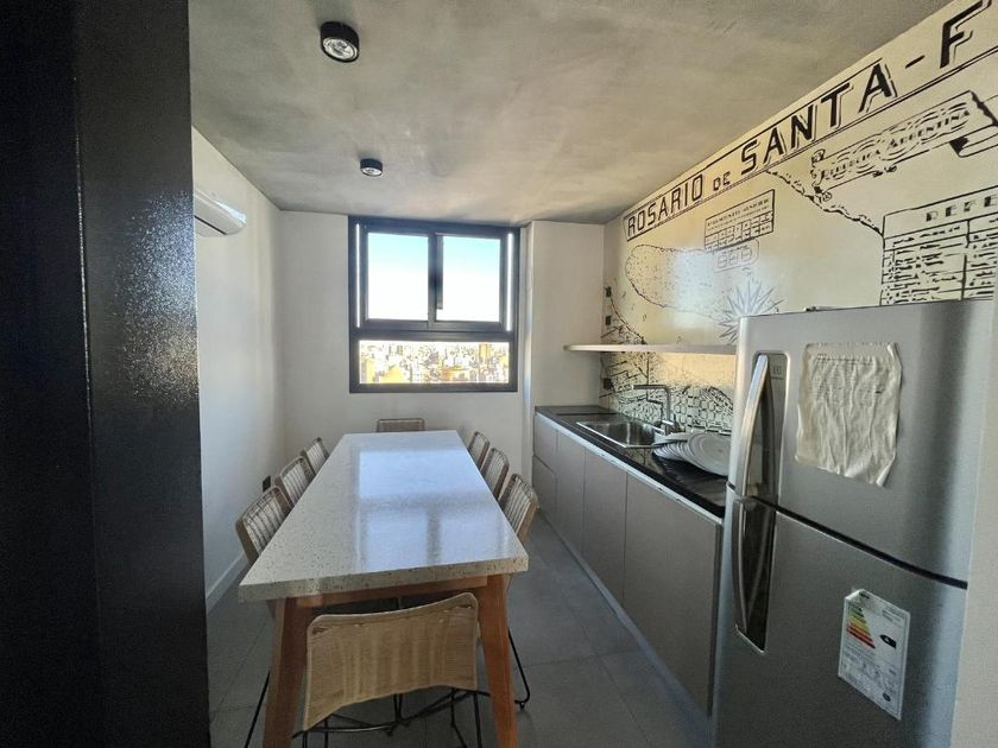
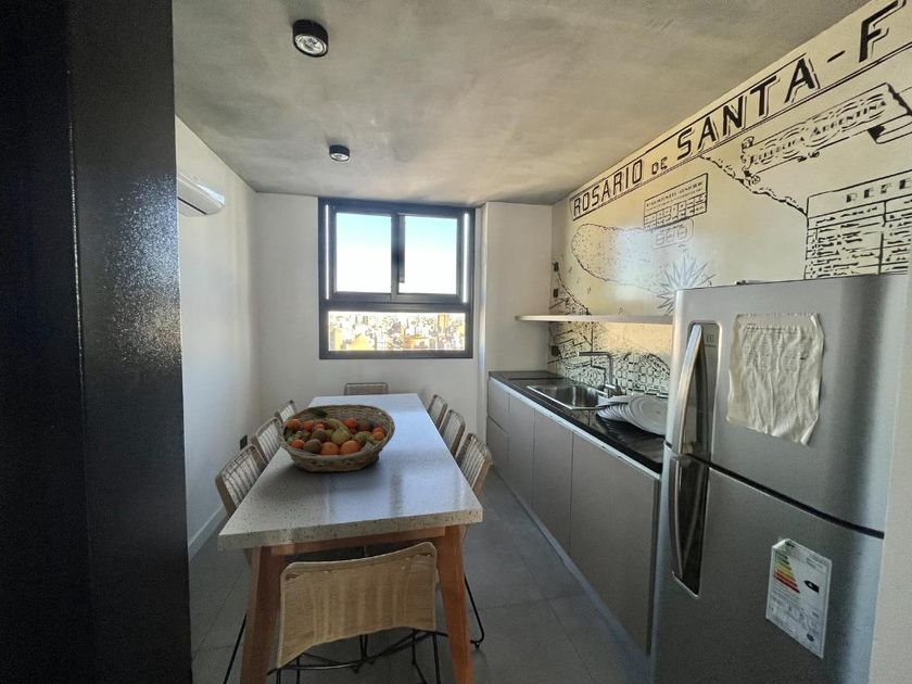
+ fruit basket [276,403,396,473]
